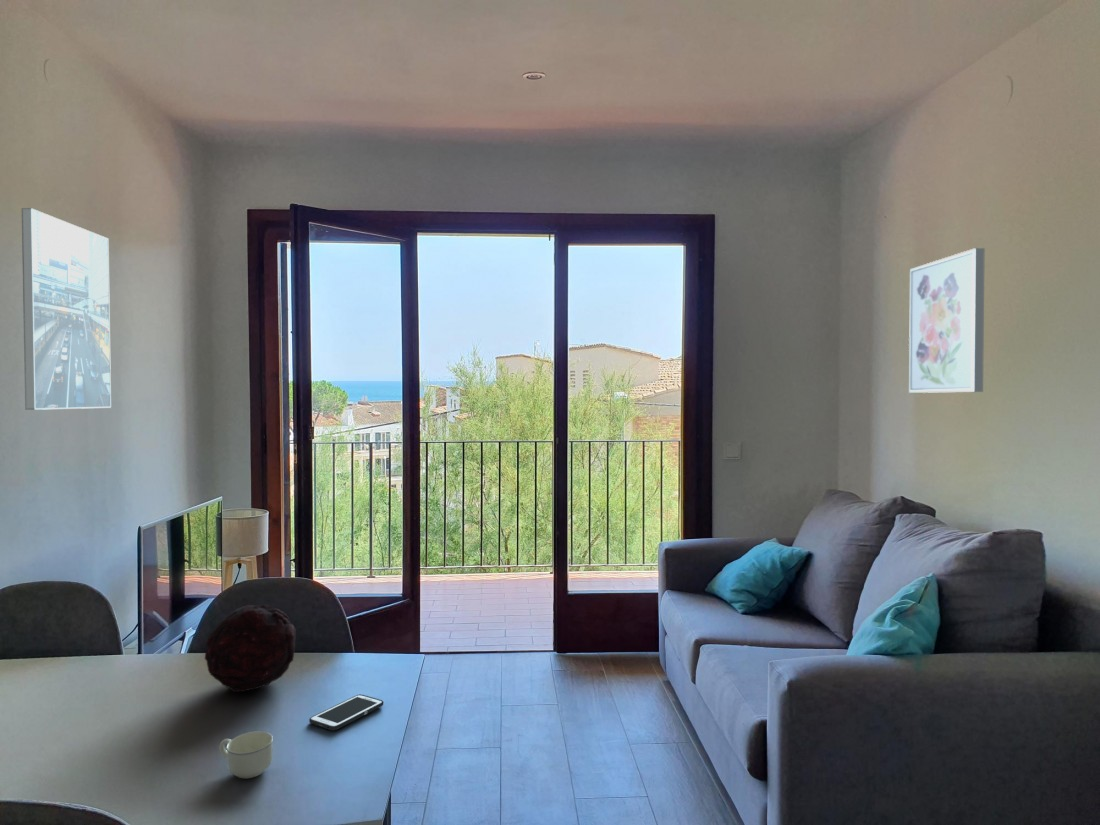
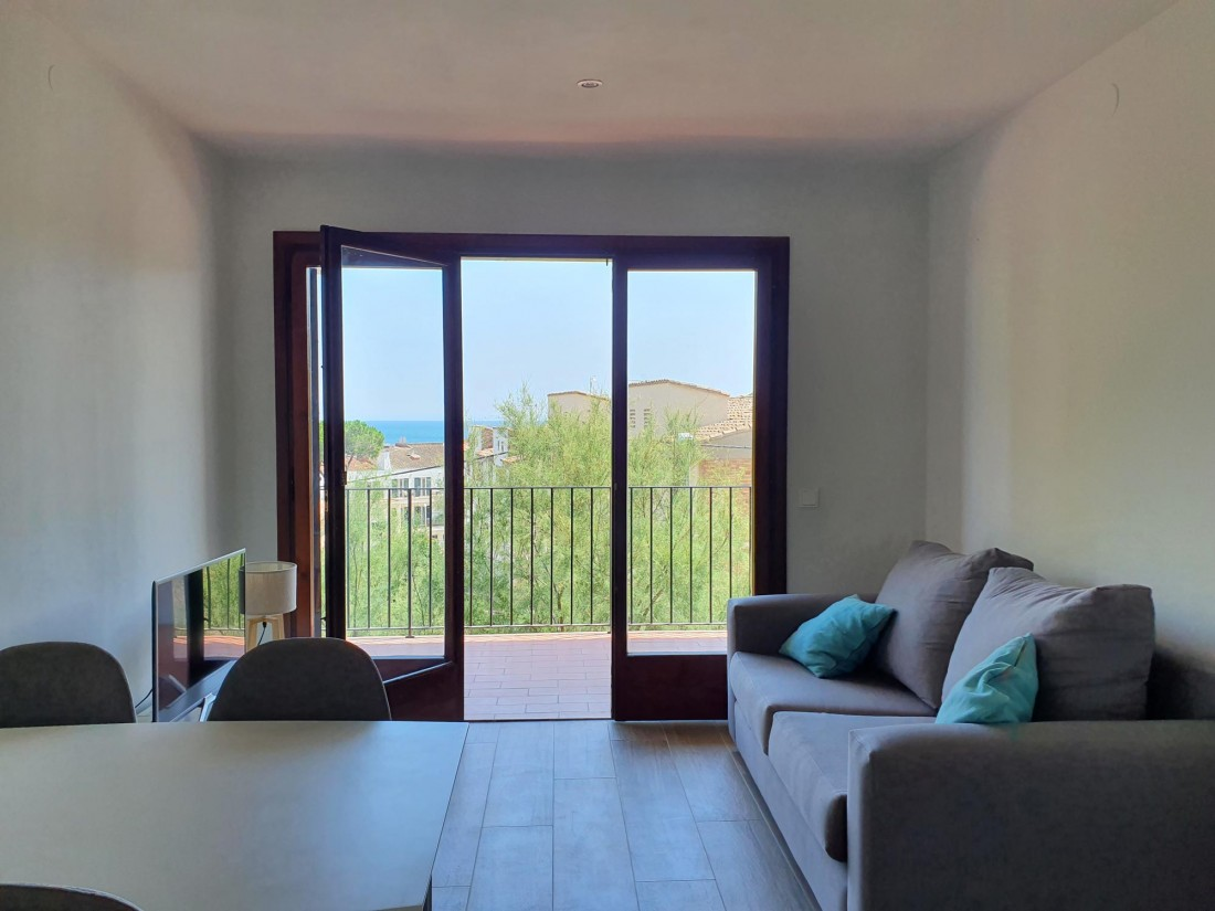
- decorative orb [204,604,297,693]
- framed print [21,207,112,411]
- wall art [908,247,986,394]
- cell phone [308,694,384,731]
- cup [218,731,274,779]
